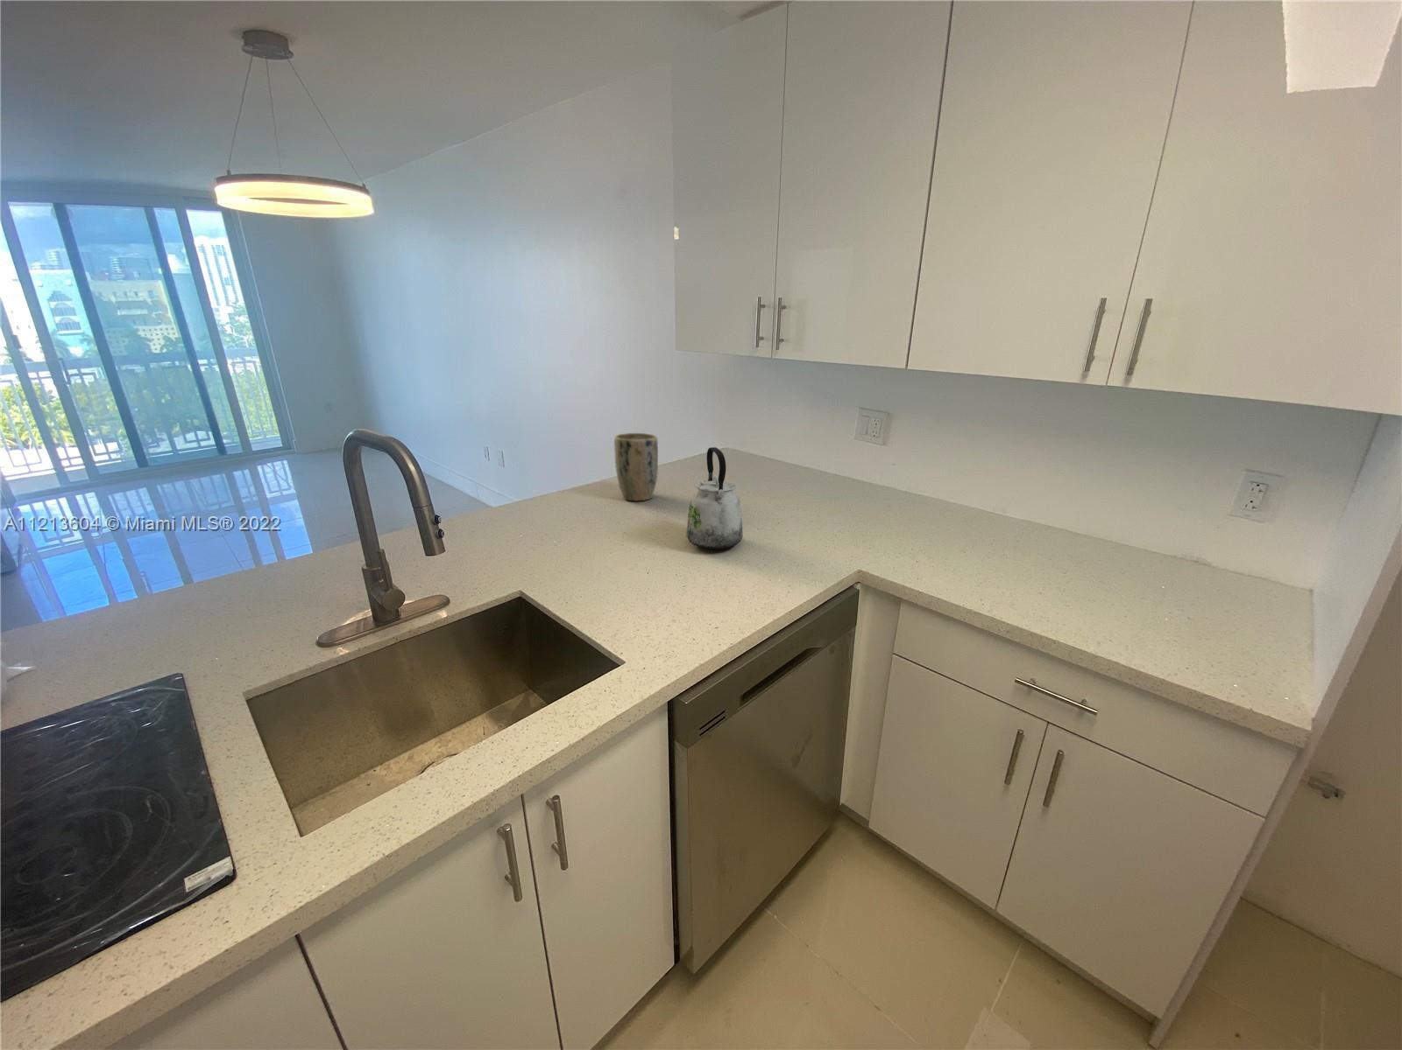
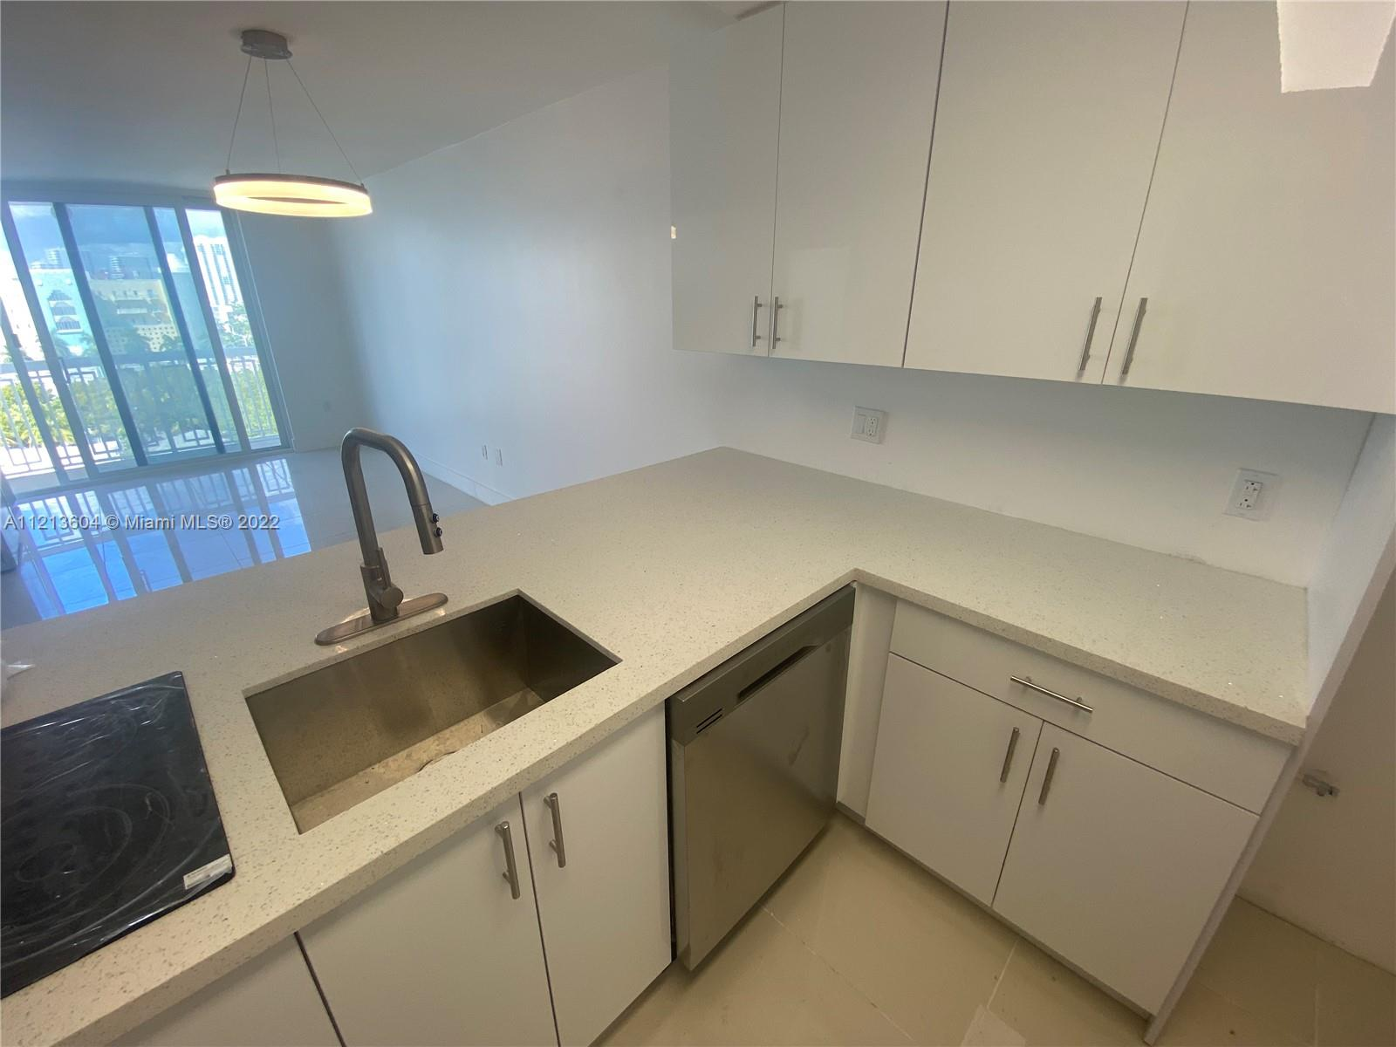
- plant pot [614,432,659,502]
- kettle [686,447,744,550]
